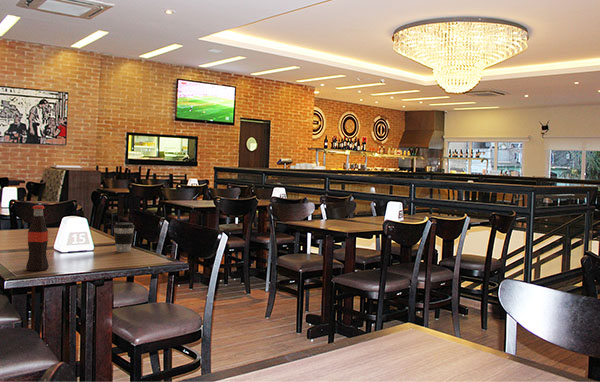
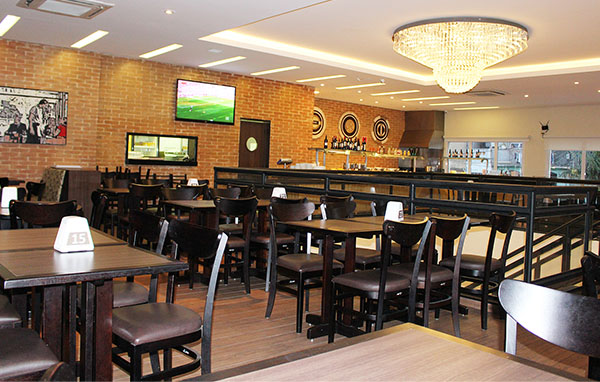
- bottle [25,204,50,272]
- coffee cup [113,221,135,253]
